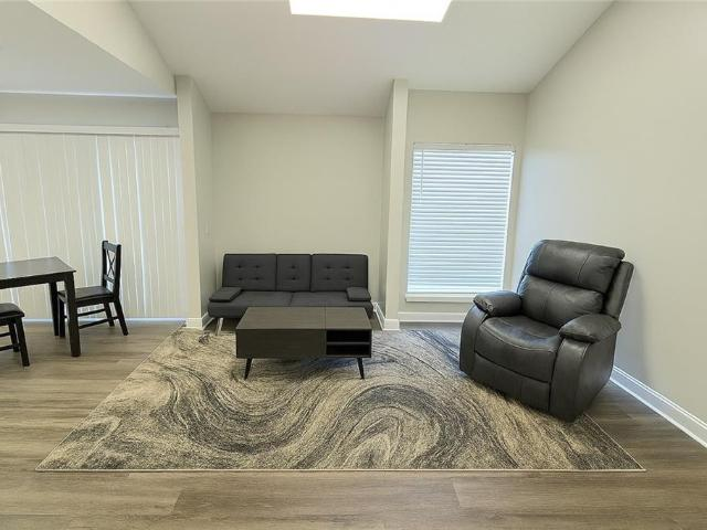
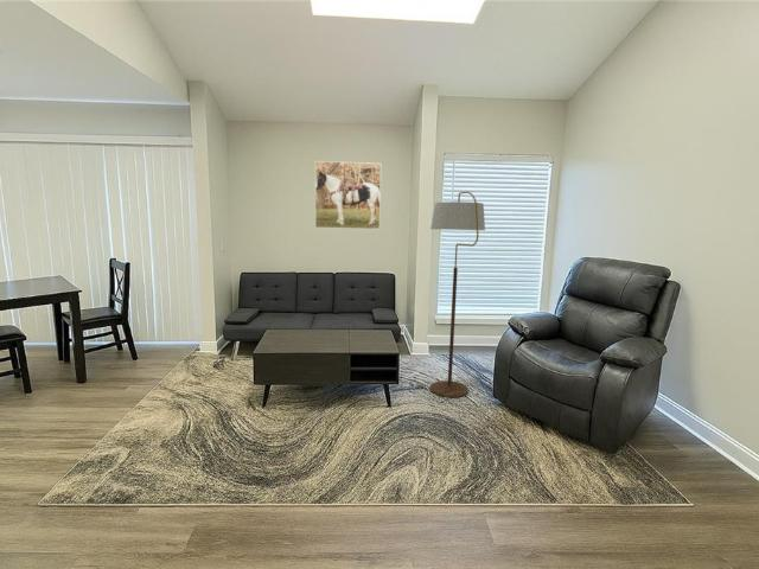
+ floor lamp [429,191,486,398]
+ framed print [314,160,382,230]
